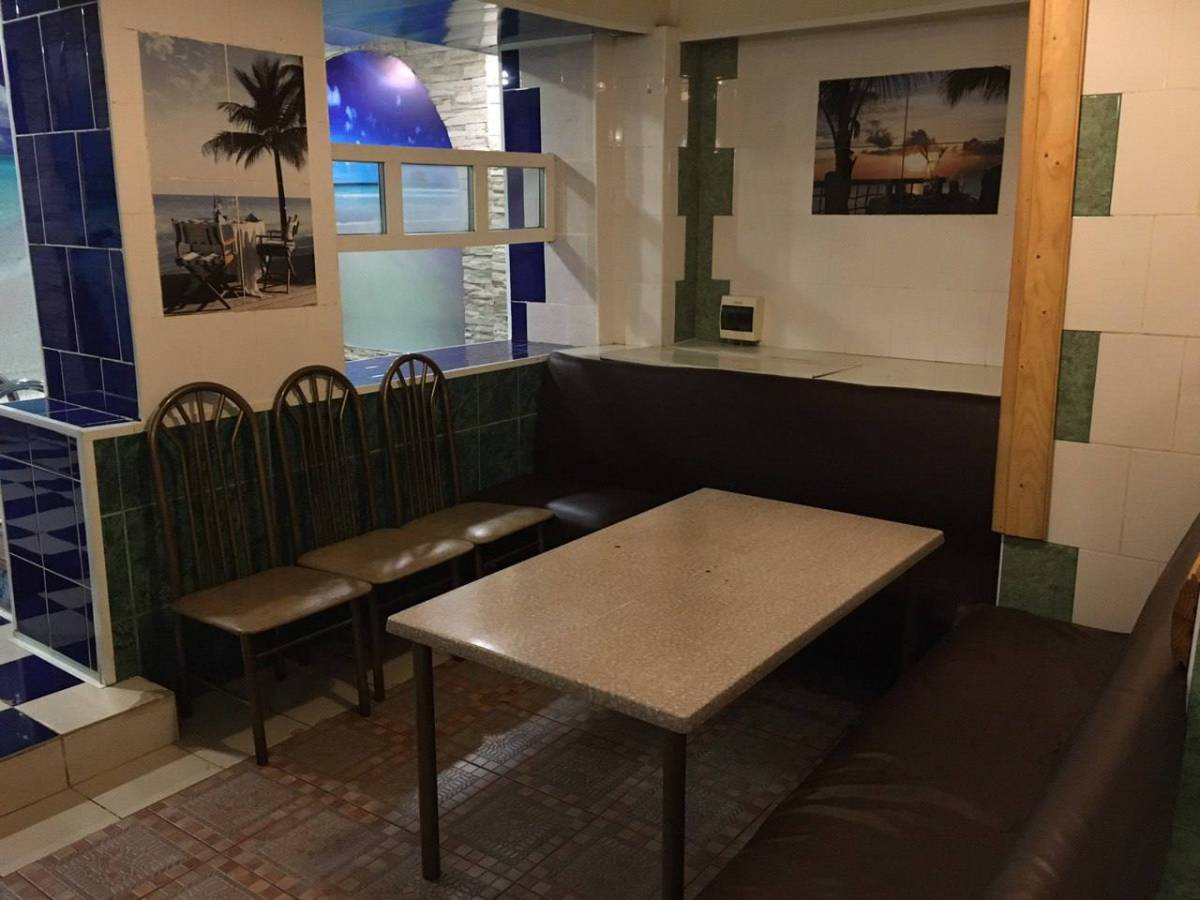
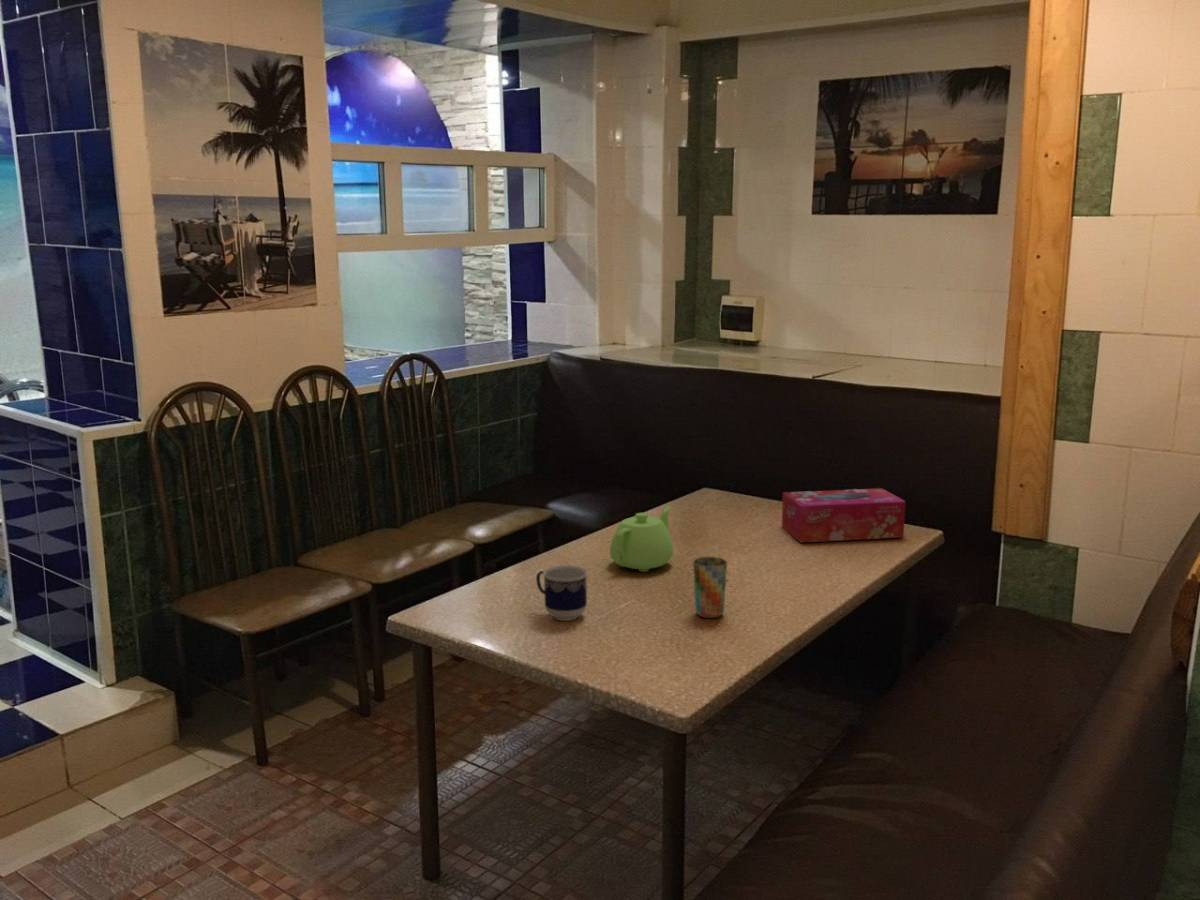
+ teapot [609,505,674,573]
+ cup [535,564,589,622]
+ tissue box [781,487,906,544]
+ cup [692,556,728,619]
